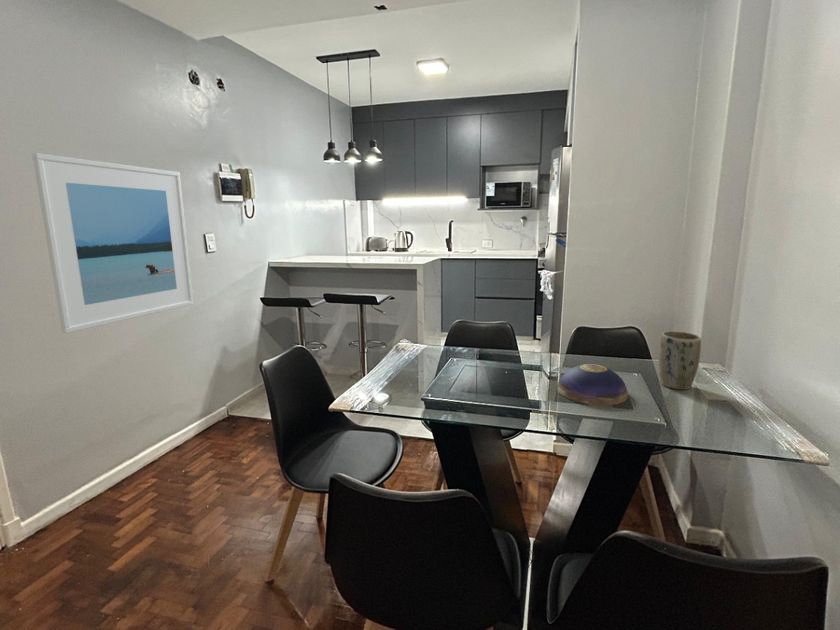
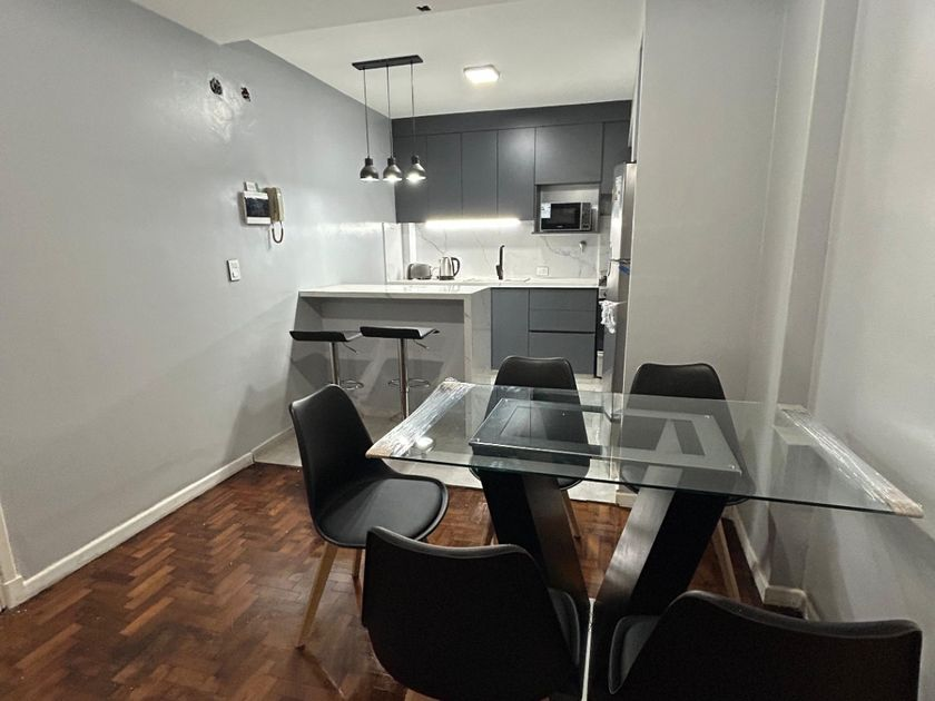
- plant pot [658,330,702,391]
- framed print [31,152,195,334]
- decorative bowl [556,363,629,406]
